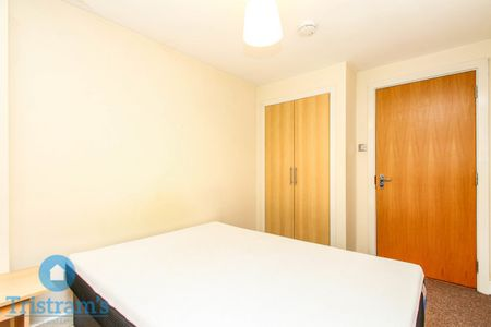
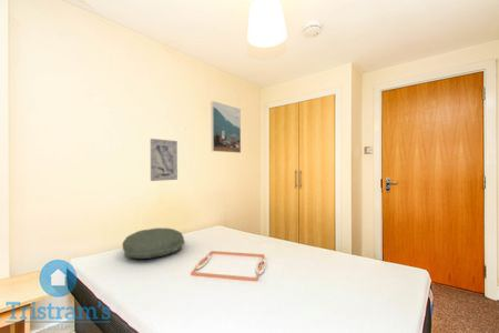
+ wall art [150,138,179,182]
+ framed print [210,100,242,154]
+ serving tray [190,250,267,283]
+ pillow [121,226,186,260]
